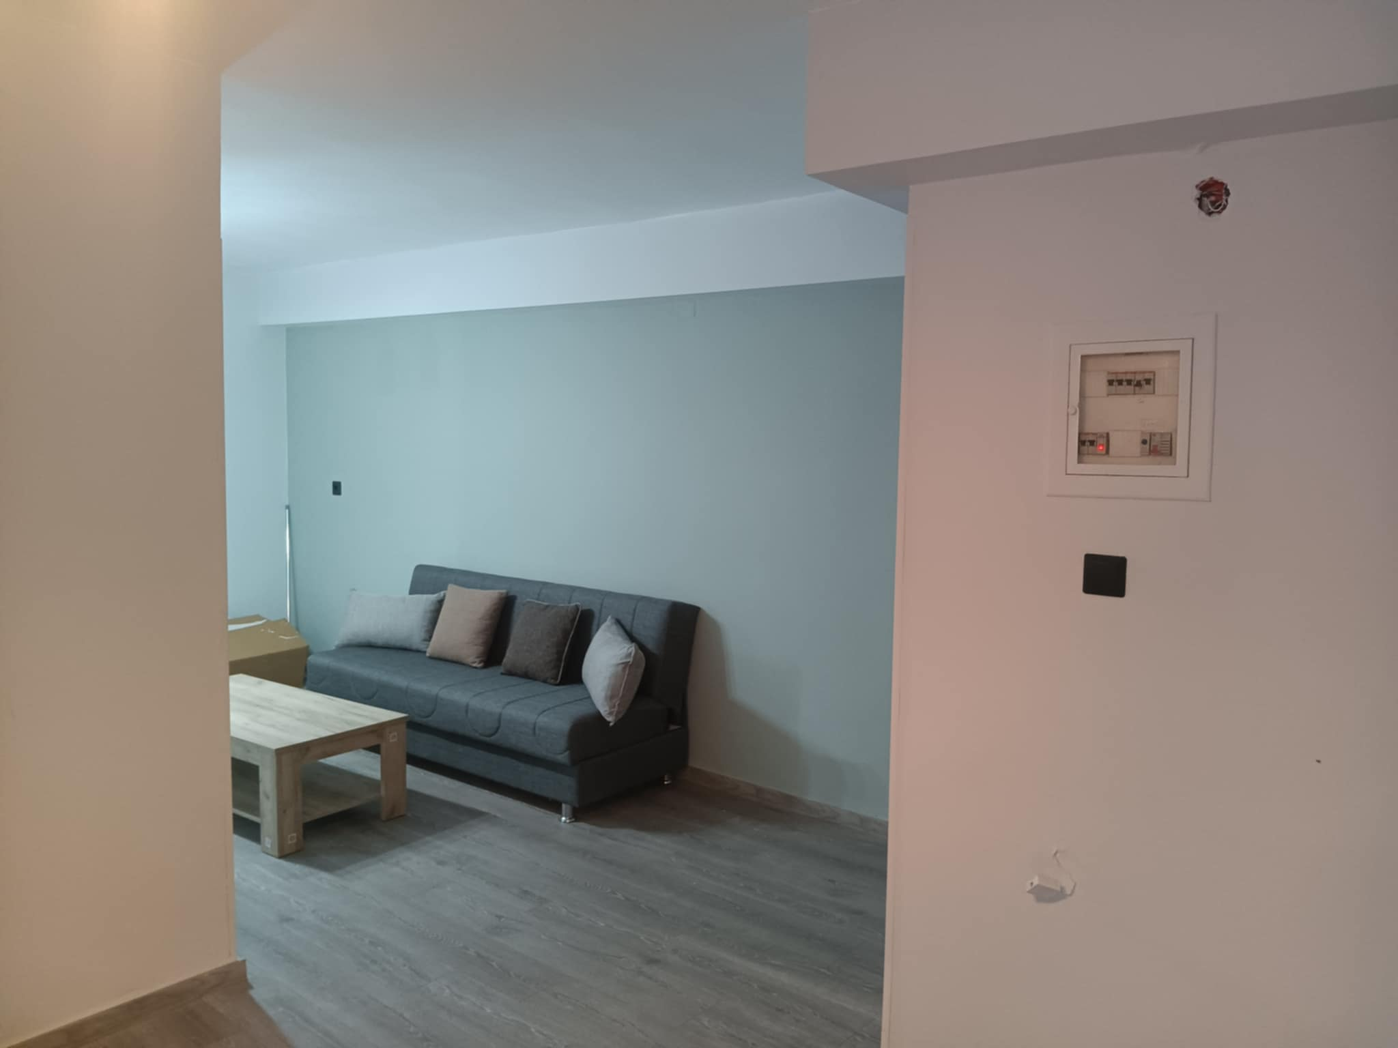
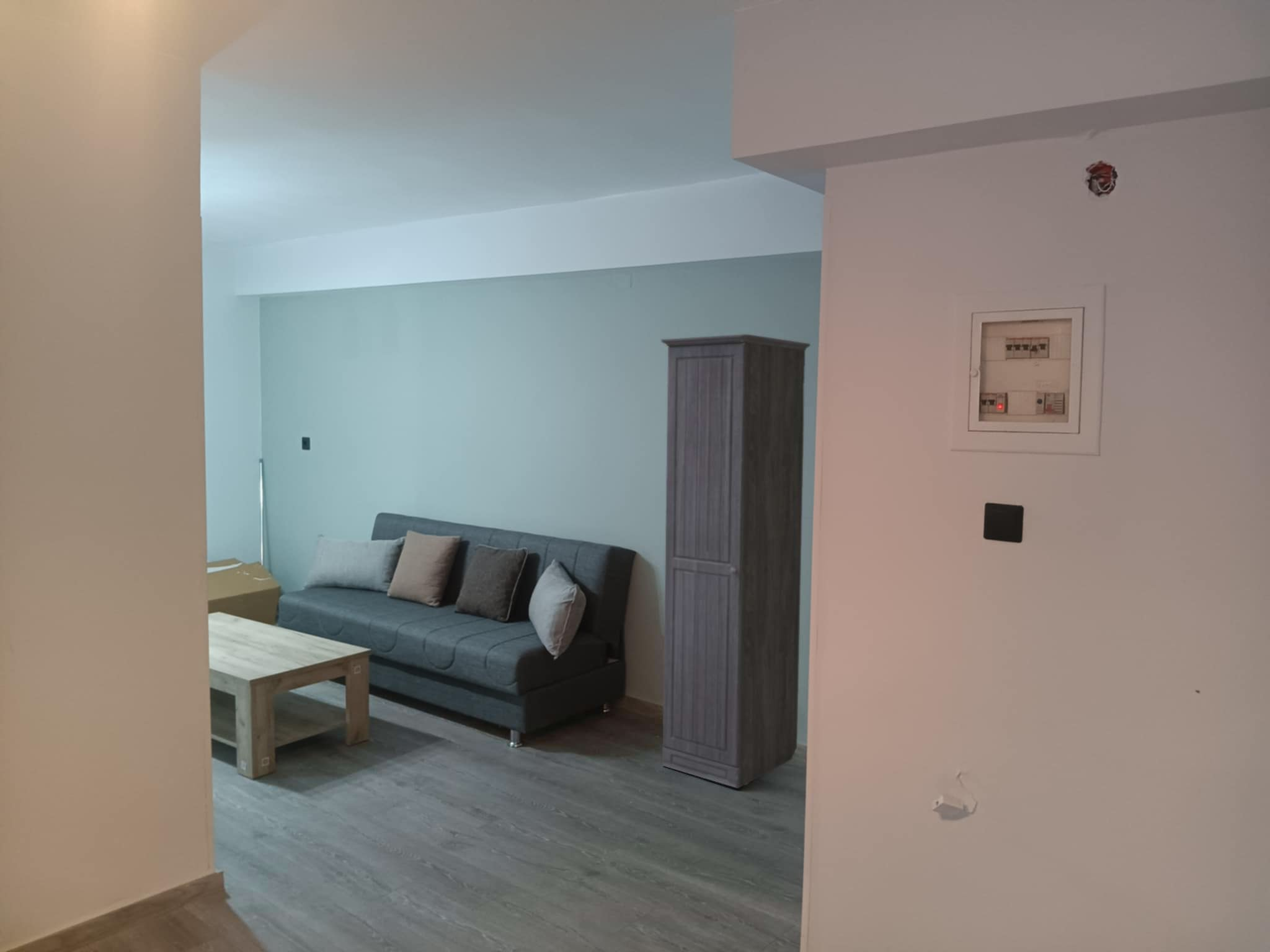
+ cabinet [660,333,810,789]
